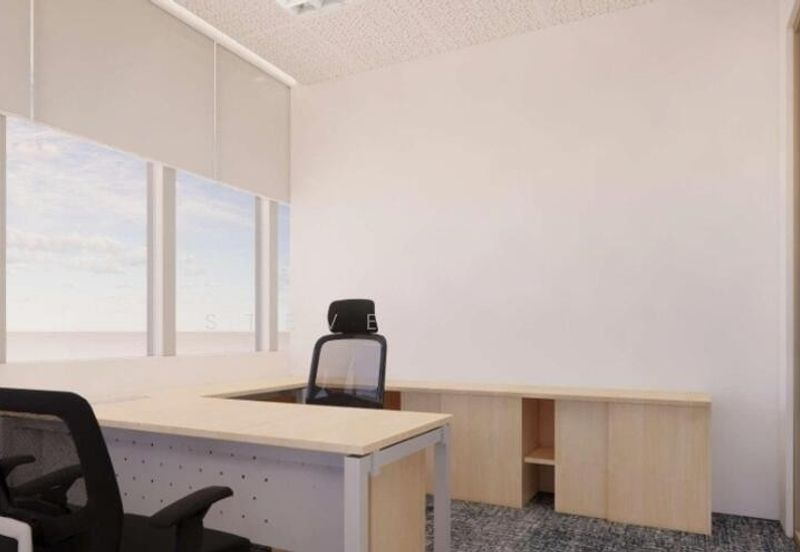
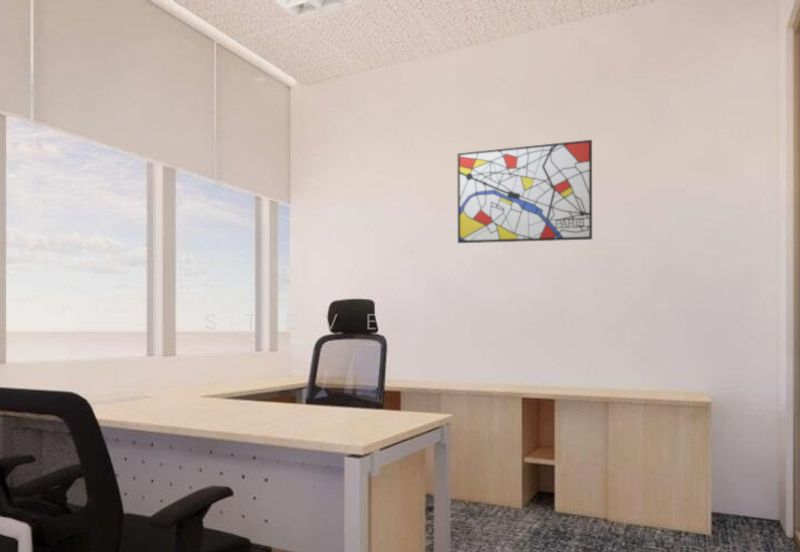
+ wall art [457,139,593,244]
